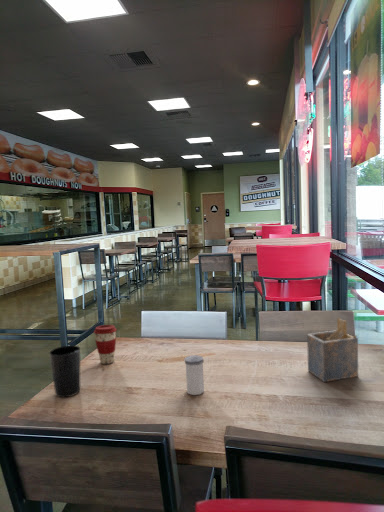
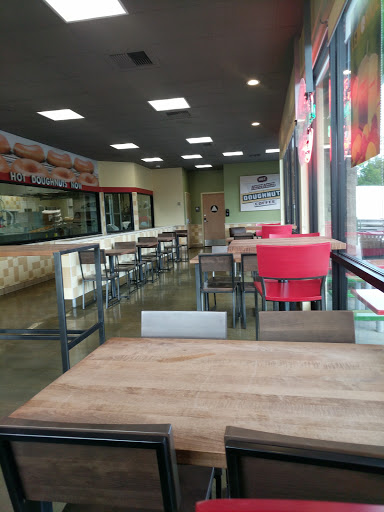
- napkin holder [306,317,359,383]
- cup [48,344,81,398]
- salt shaker [184,354,205,396]
- coffee cup [93,324,118,365]
